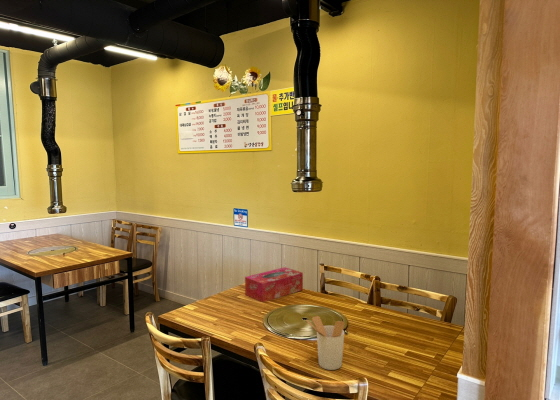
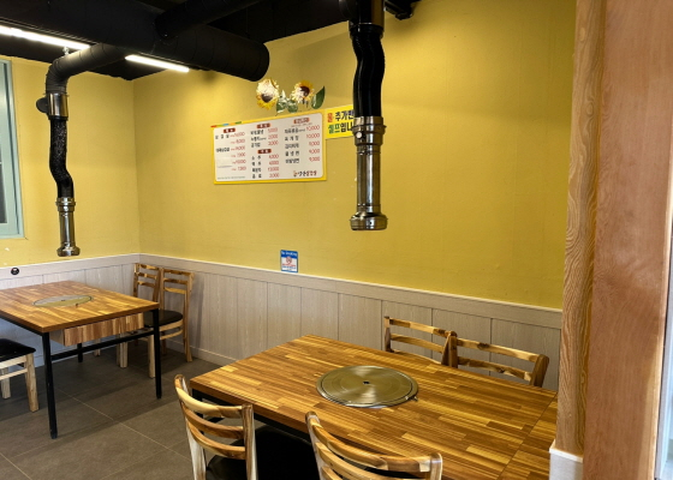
- utensil holder [305,315,346,371]
- tissue box [244,266,304,303]
